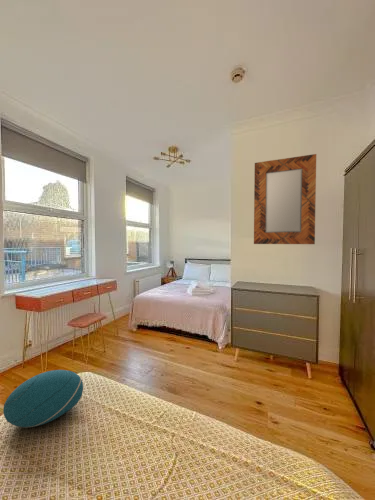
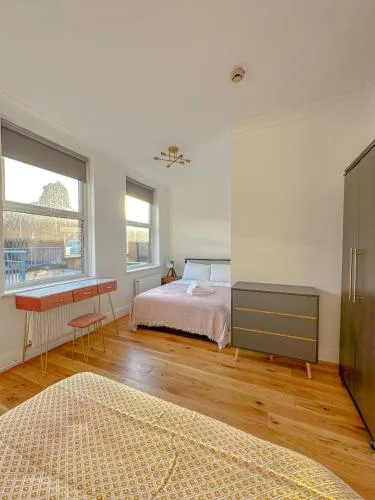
- home mirror [253,153,317,245]
- cushion [2,369,84,428]
